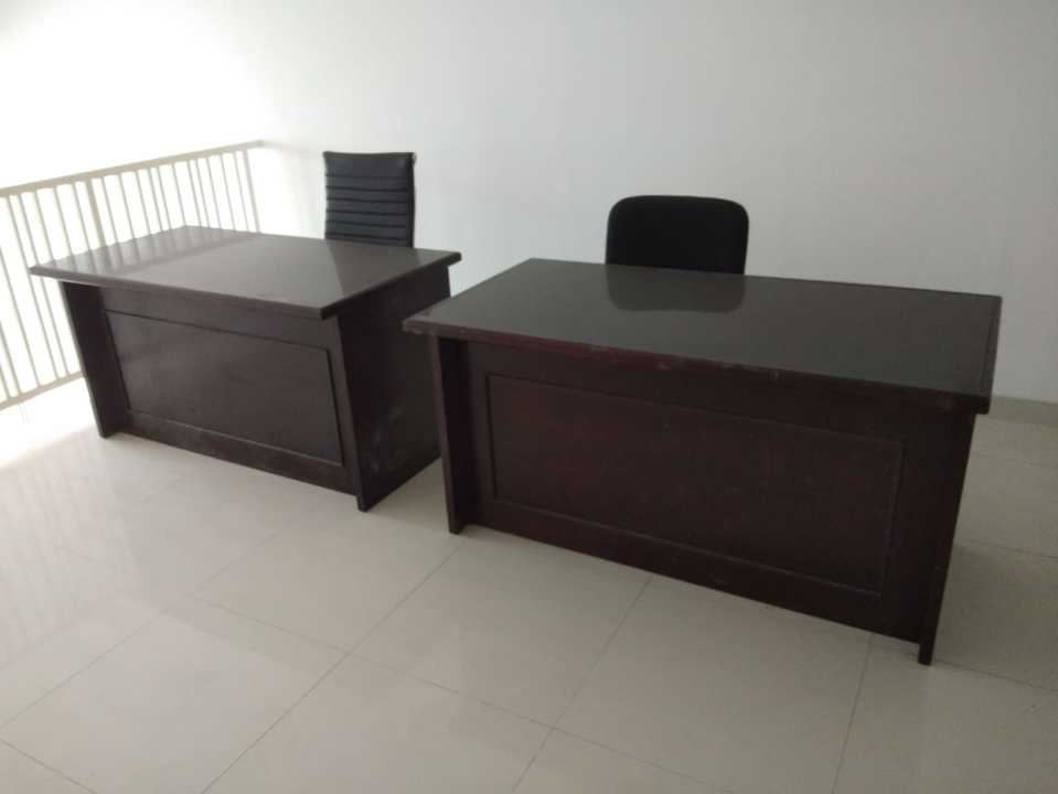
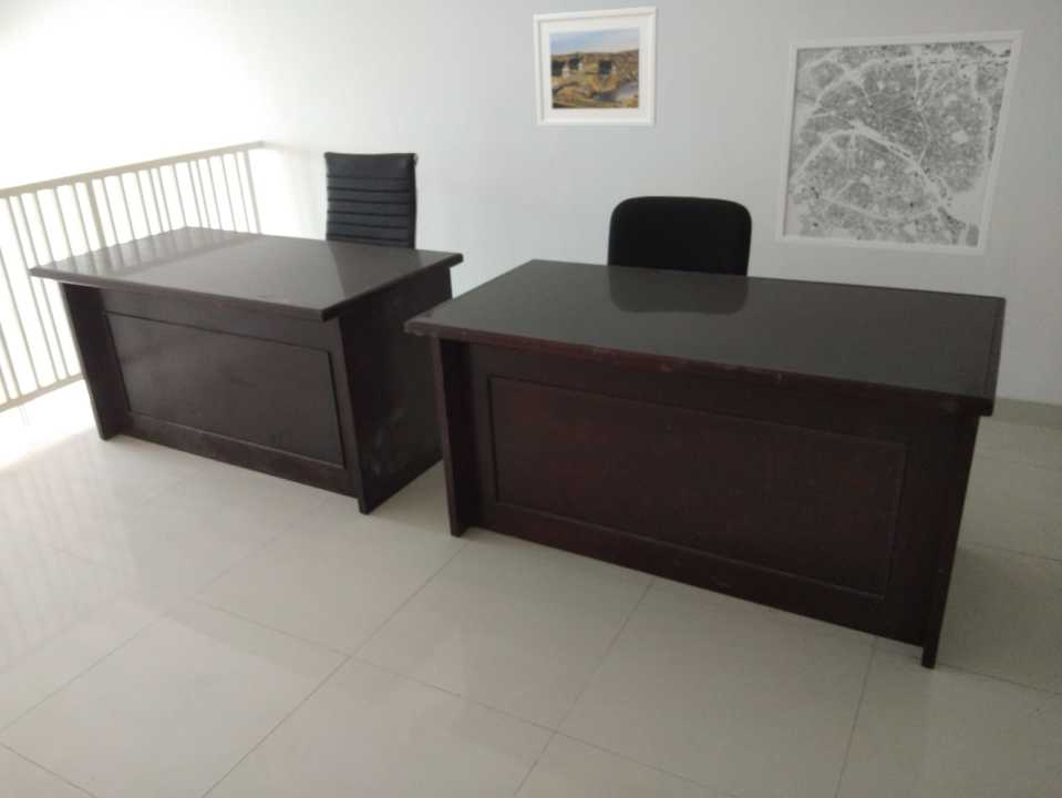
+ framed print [533,6,659,127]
+ wall art [774,29,1025,257]
